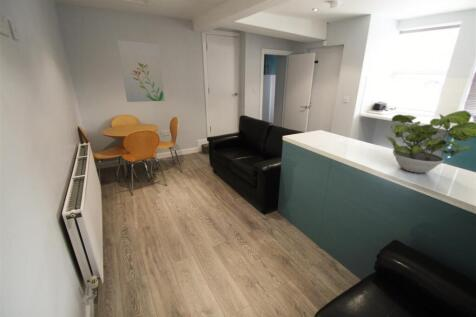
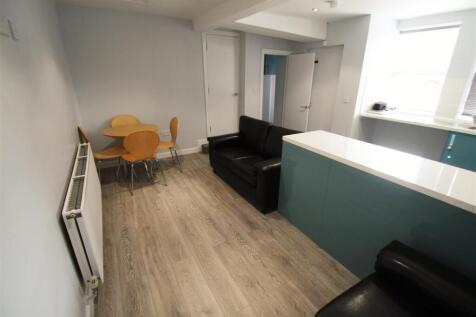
- potted plant [385,110,476,174]
- wall art [116,39,166,103]
